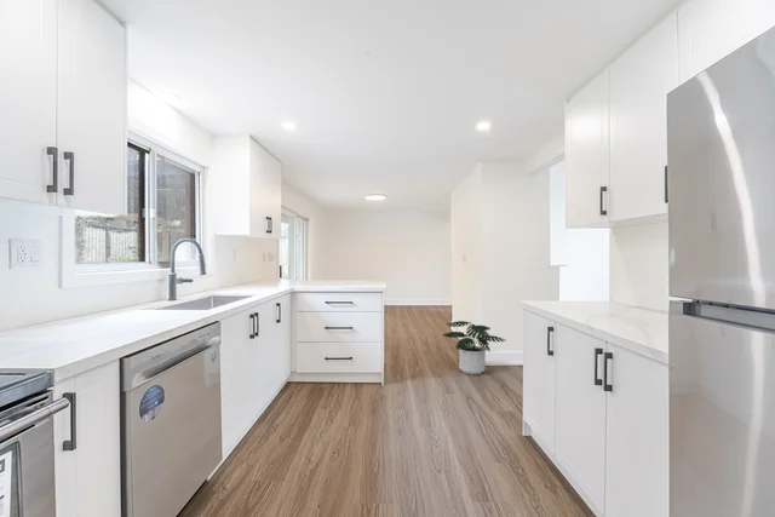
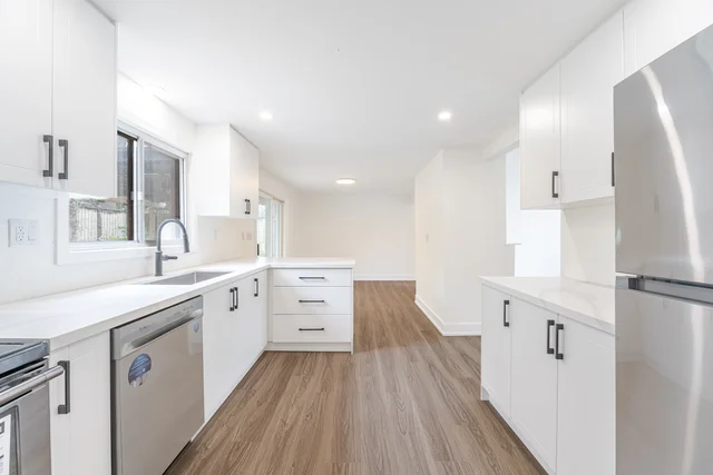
- potted plant [442,320,507,375]
